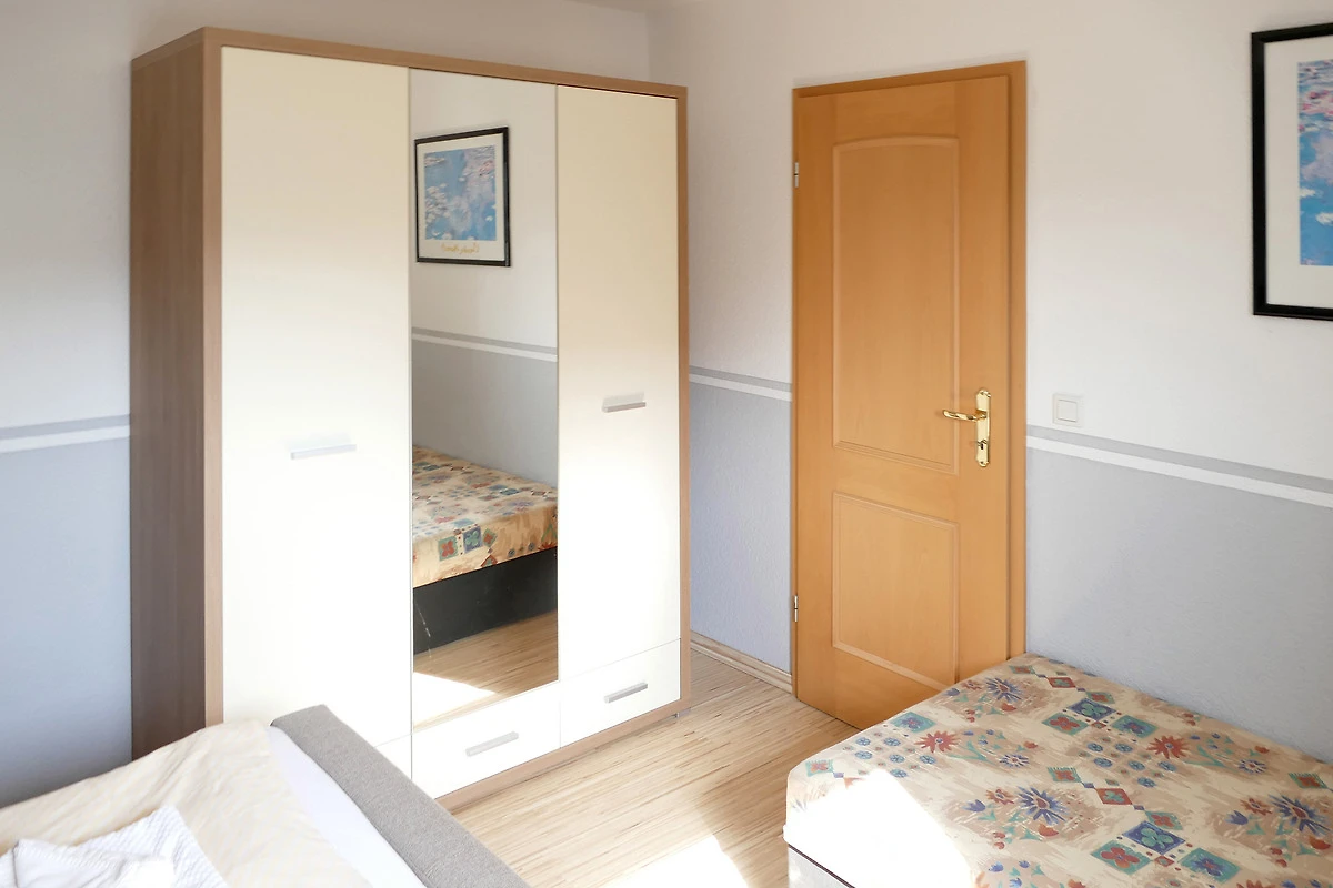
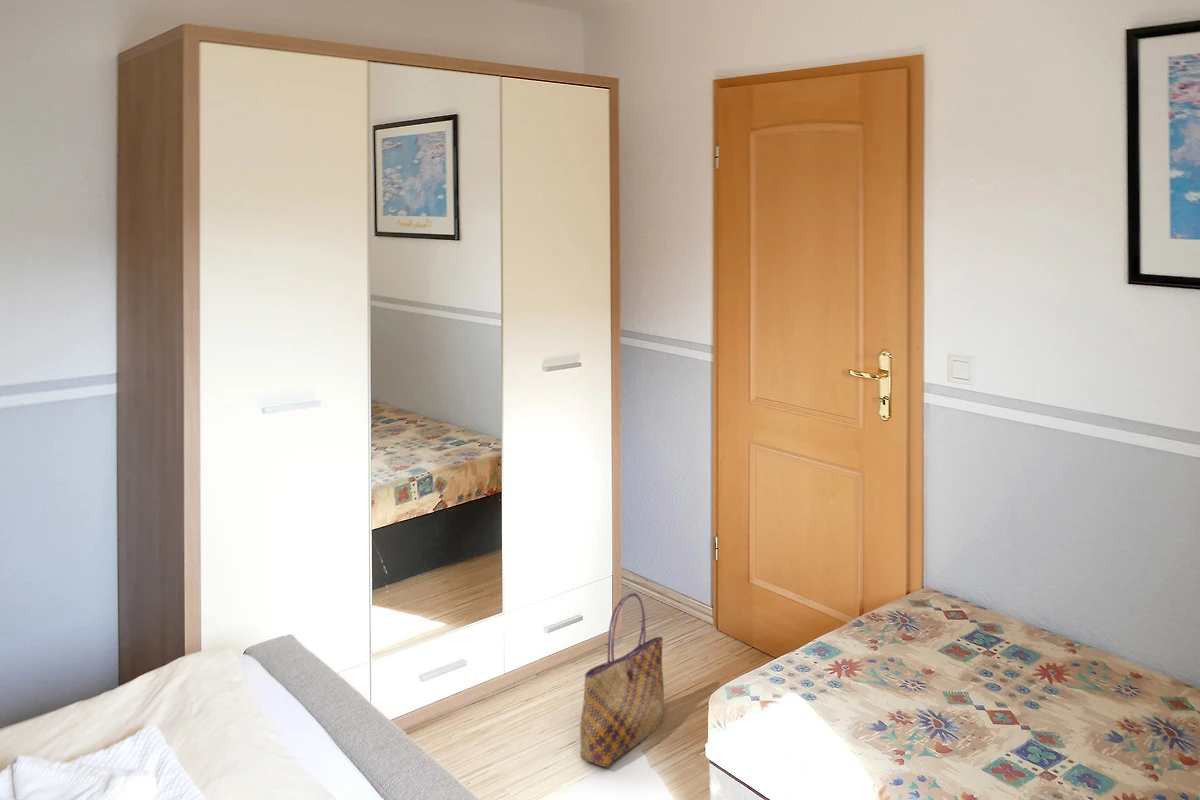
+ tote bag [579,592,665,768]
